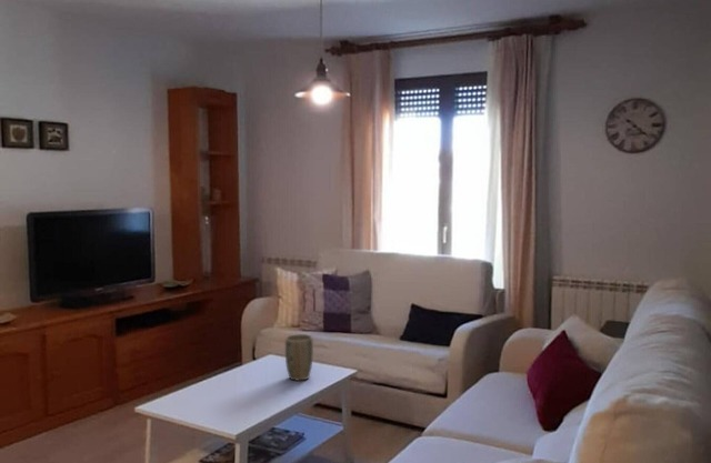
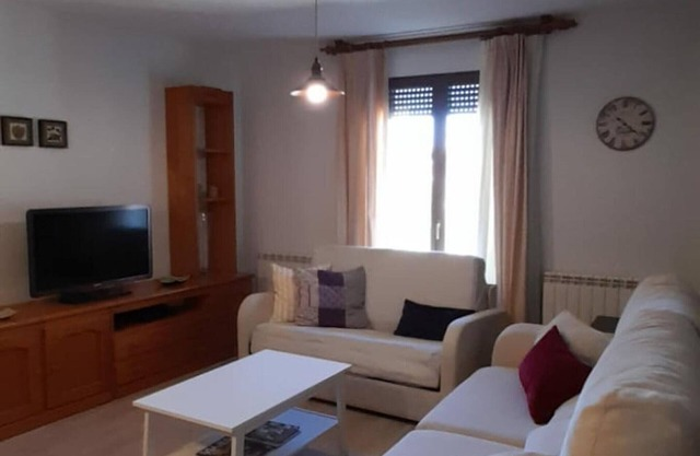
- plant pot [284,333,314,382]
